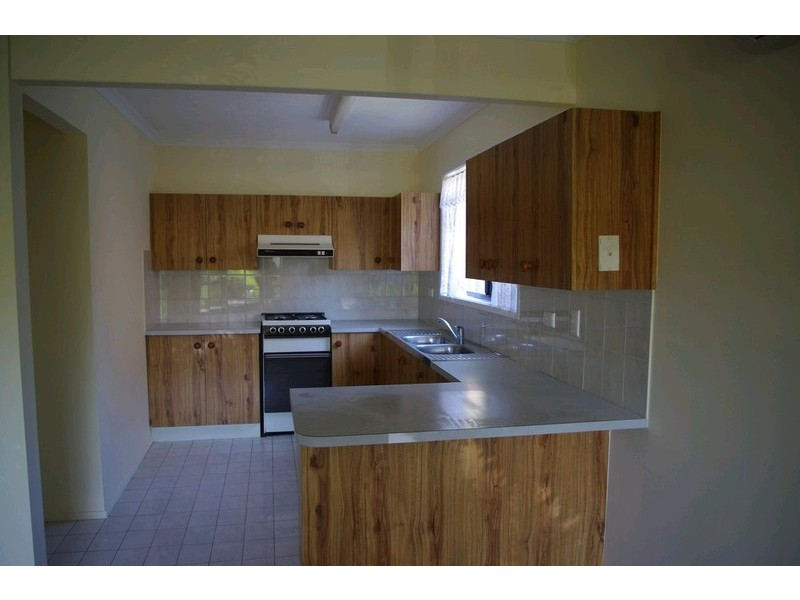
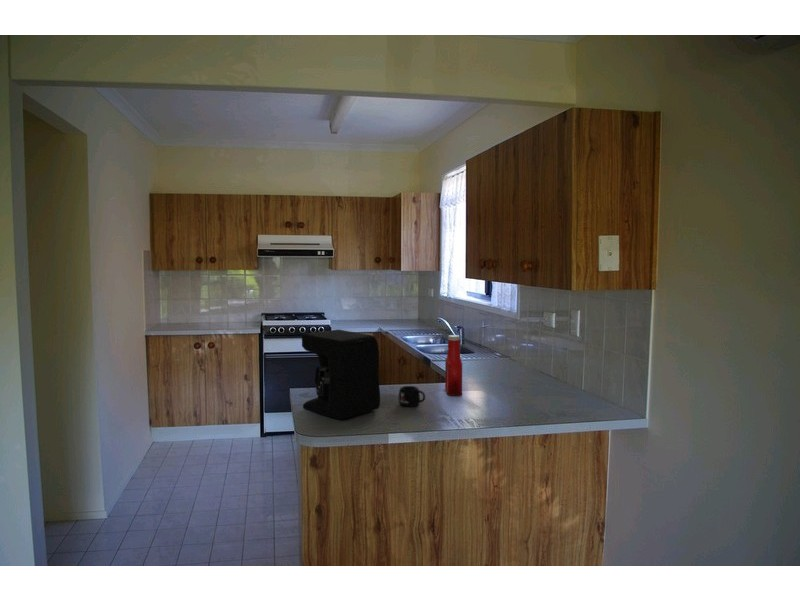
+ soap bottle [444,334,463,397]
+ mug [397,385,426,407]
+ coffee maker [301,329,381,420]
